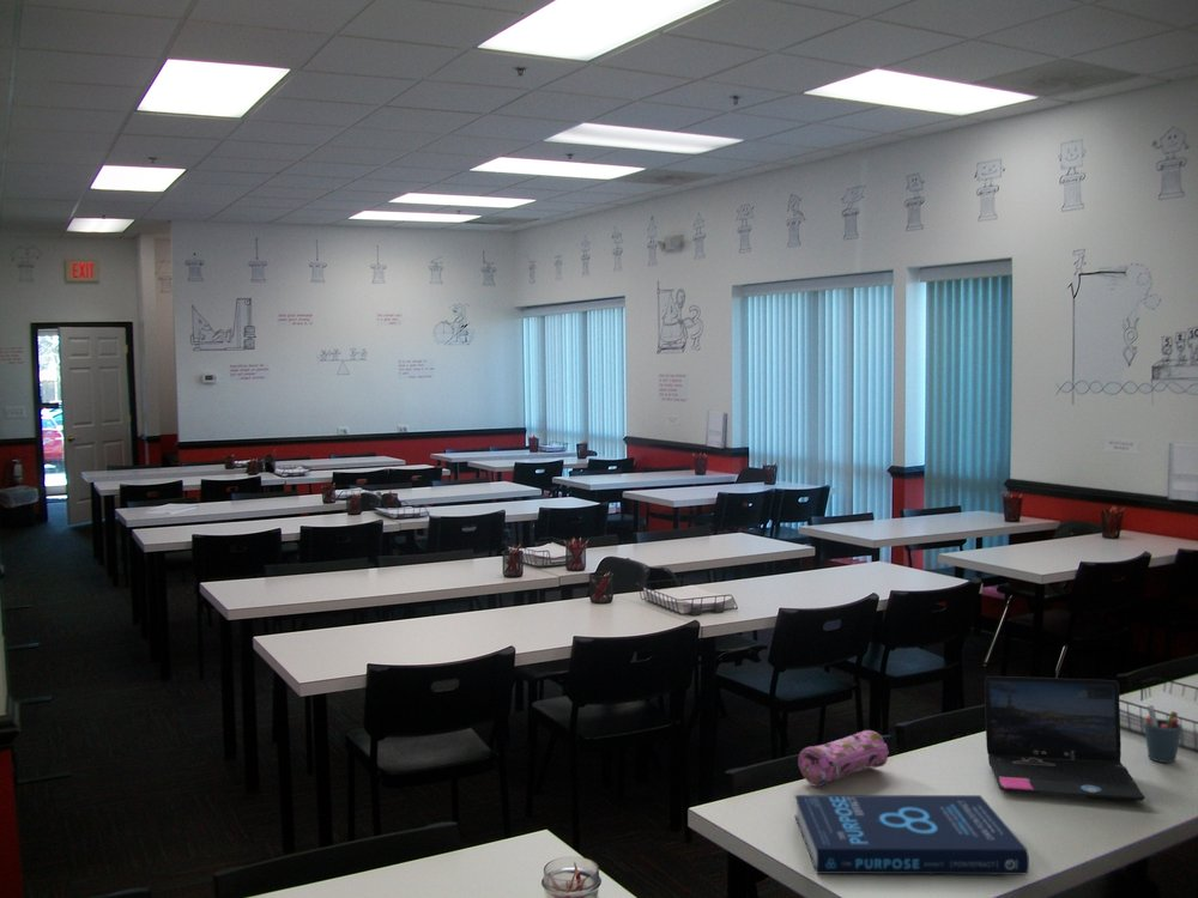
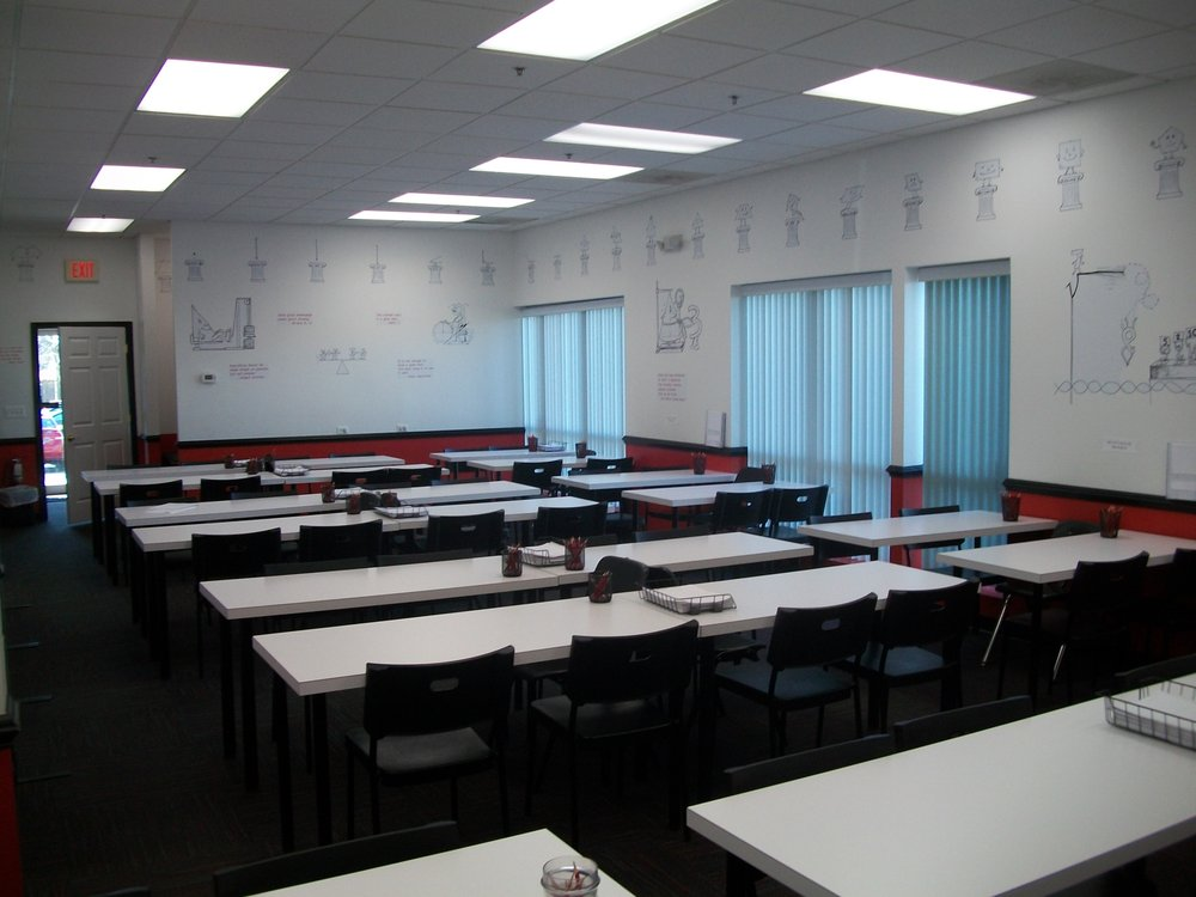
- book [794,794,1030,875]
- pen holder [1142,704,1184,764]
- laptop [984,675,1145,803]
- pencil case [797,729,890,788]
